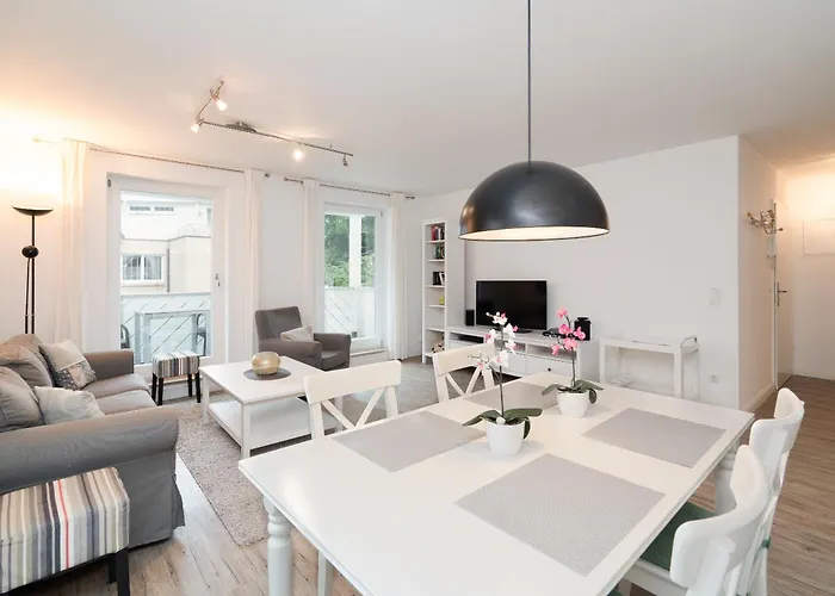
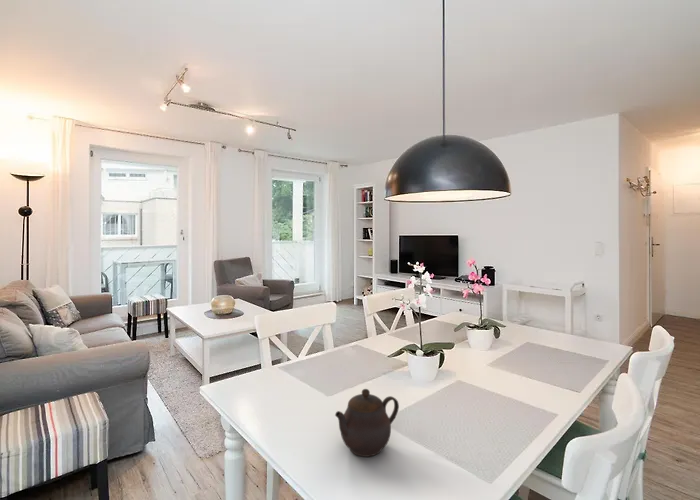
+ teapot [334,388,400,458]
